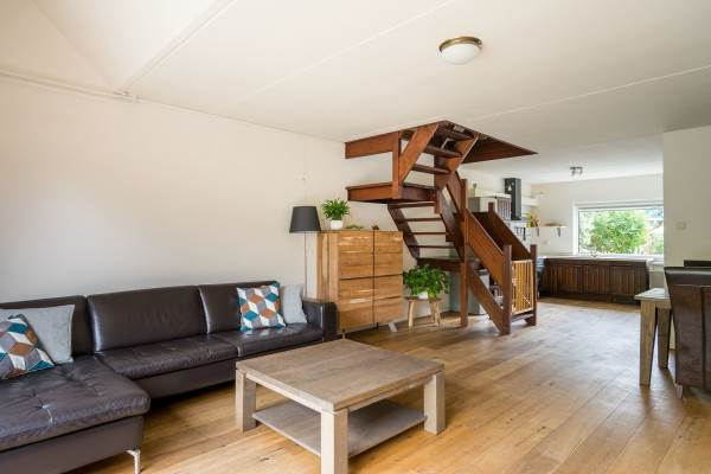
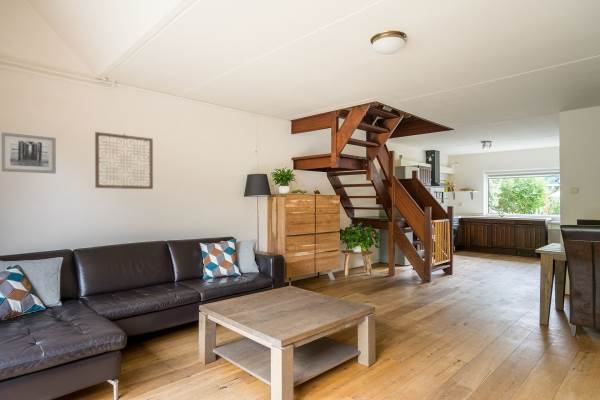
+ wall art [94,131,154,190]
+ wall art [1,132,57,174]
